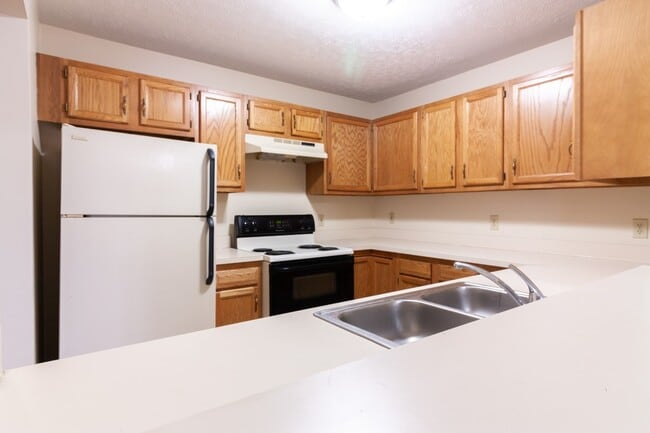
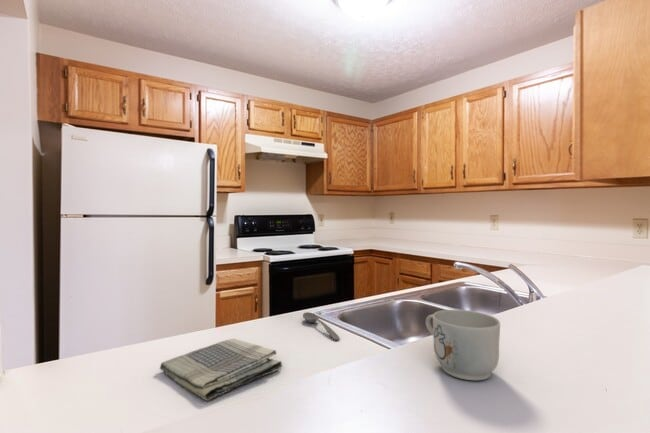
+ mug [425,309,501,381]
+ dish towel [159,338,283,402]
+ soupspoon [302,311,341,341]
